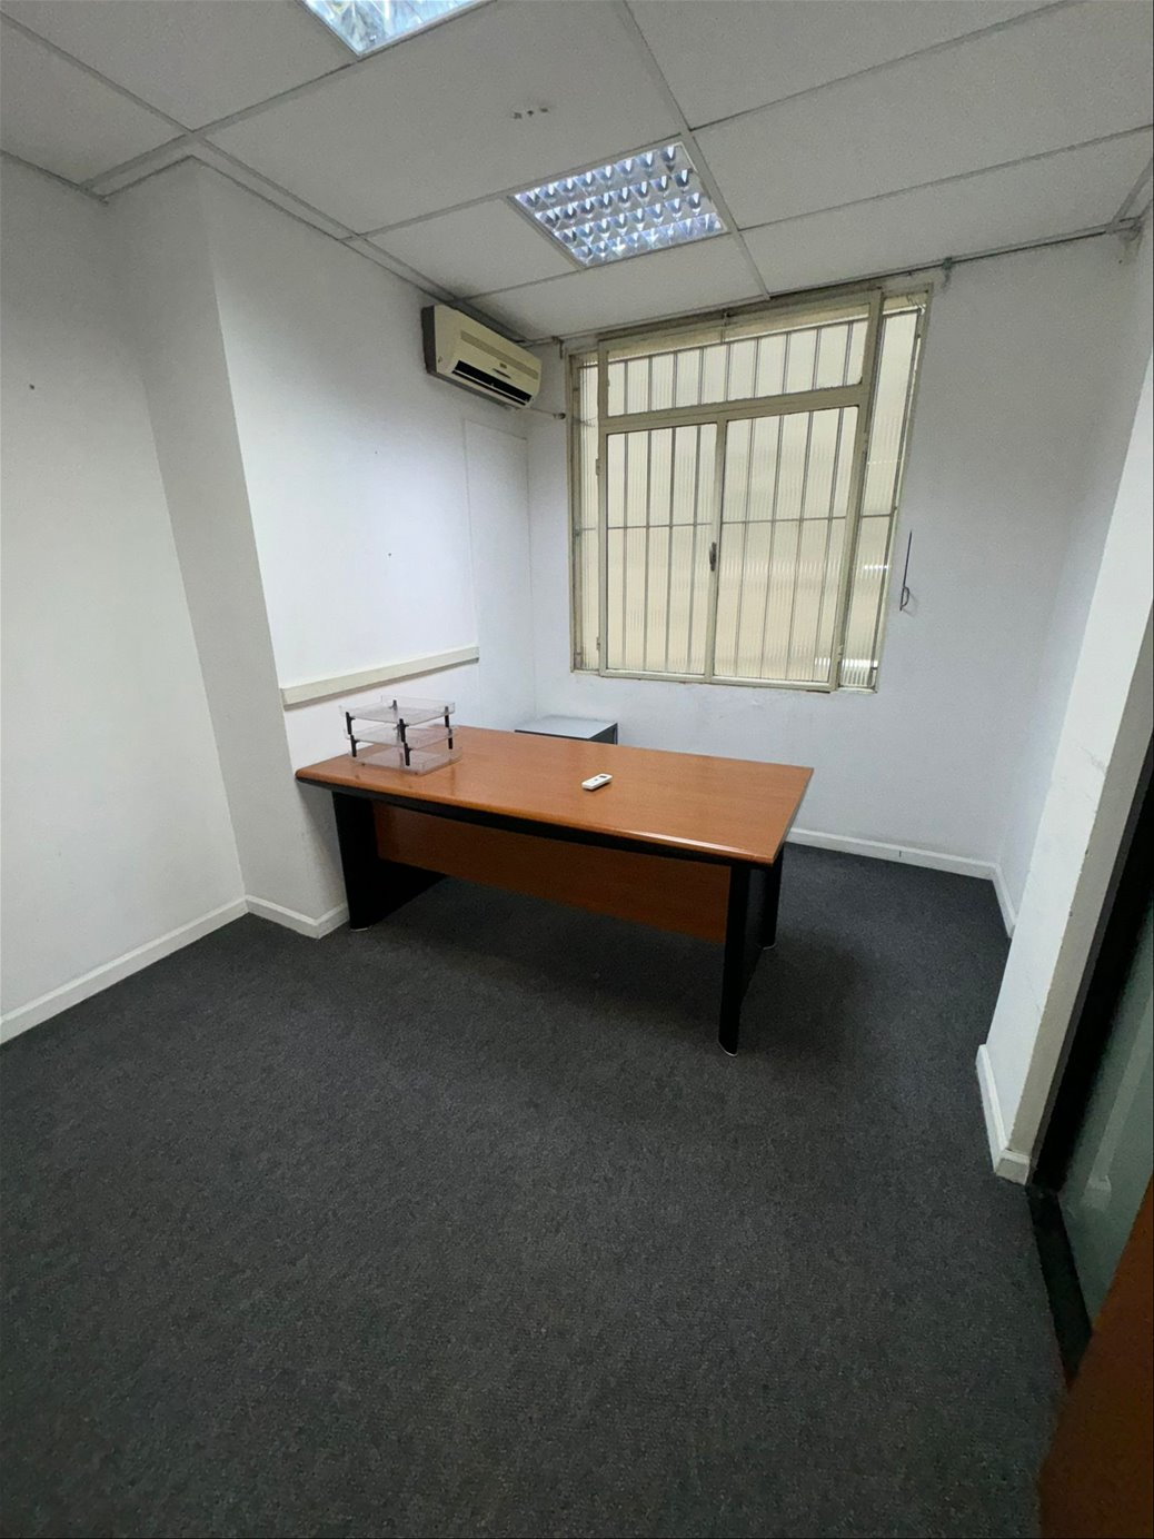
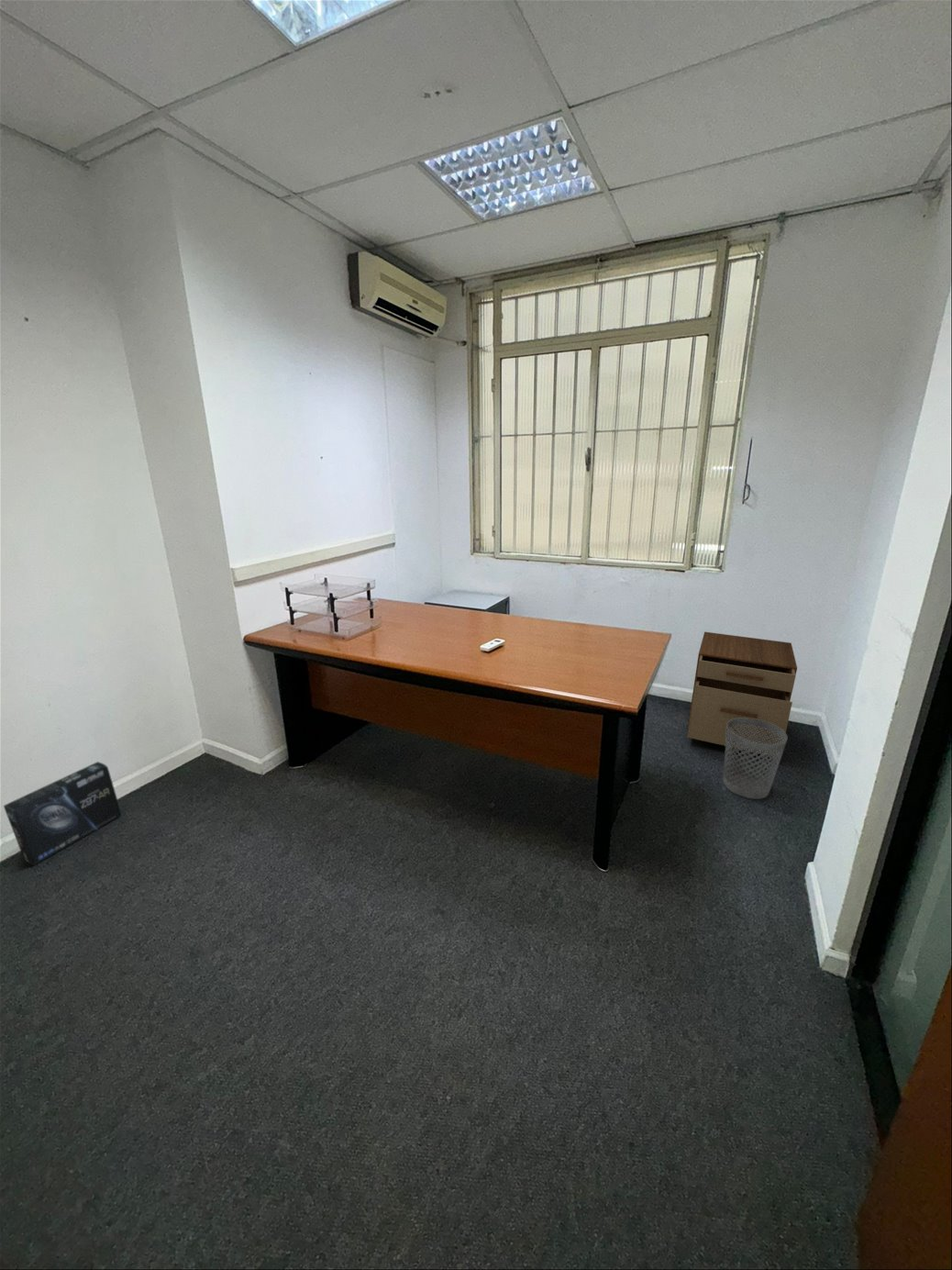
+ wastebasket [722,719,789,800]
+ filing cabinet [686,631,798,757]
+ box [3,761,123,866]
